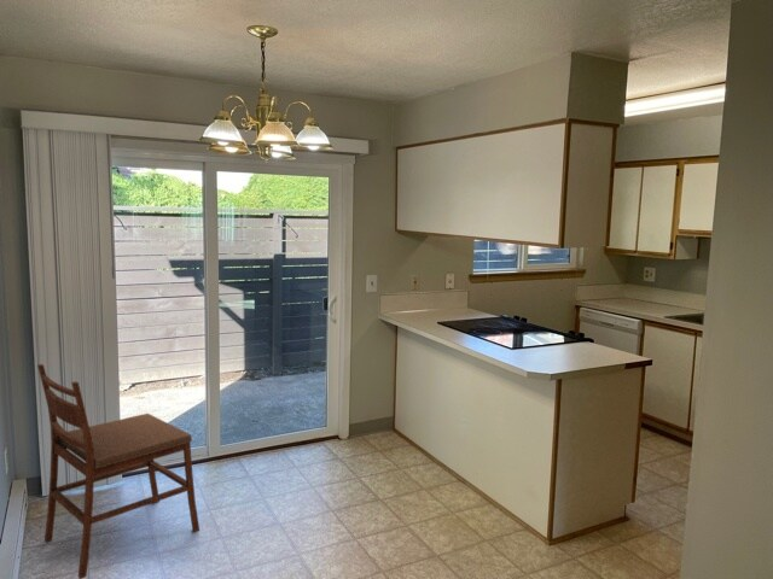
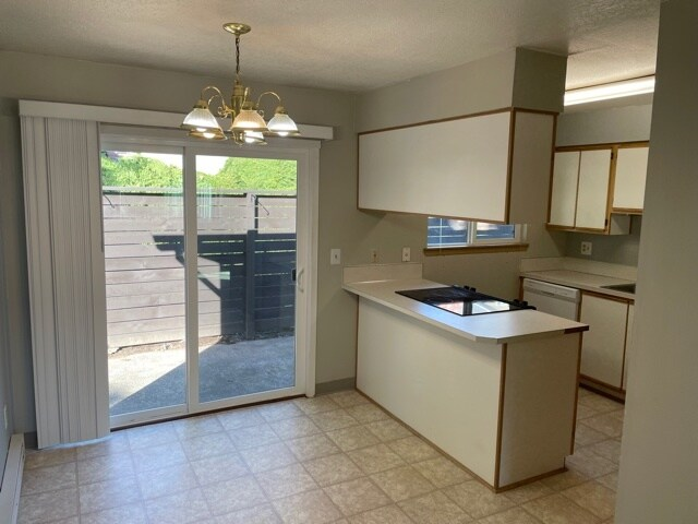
- dining chair [36,363,200,579]
